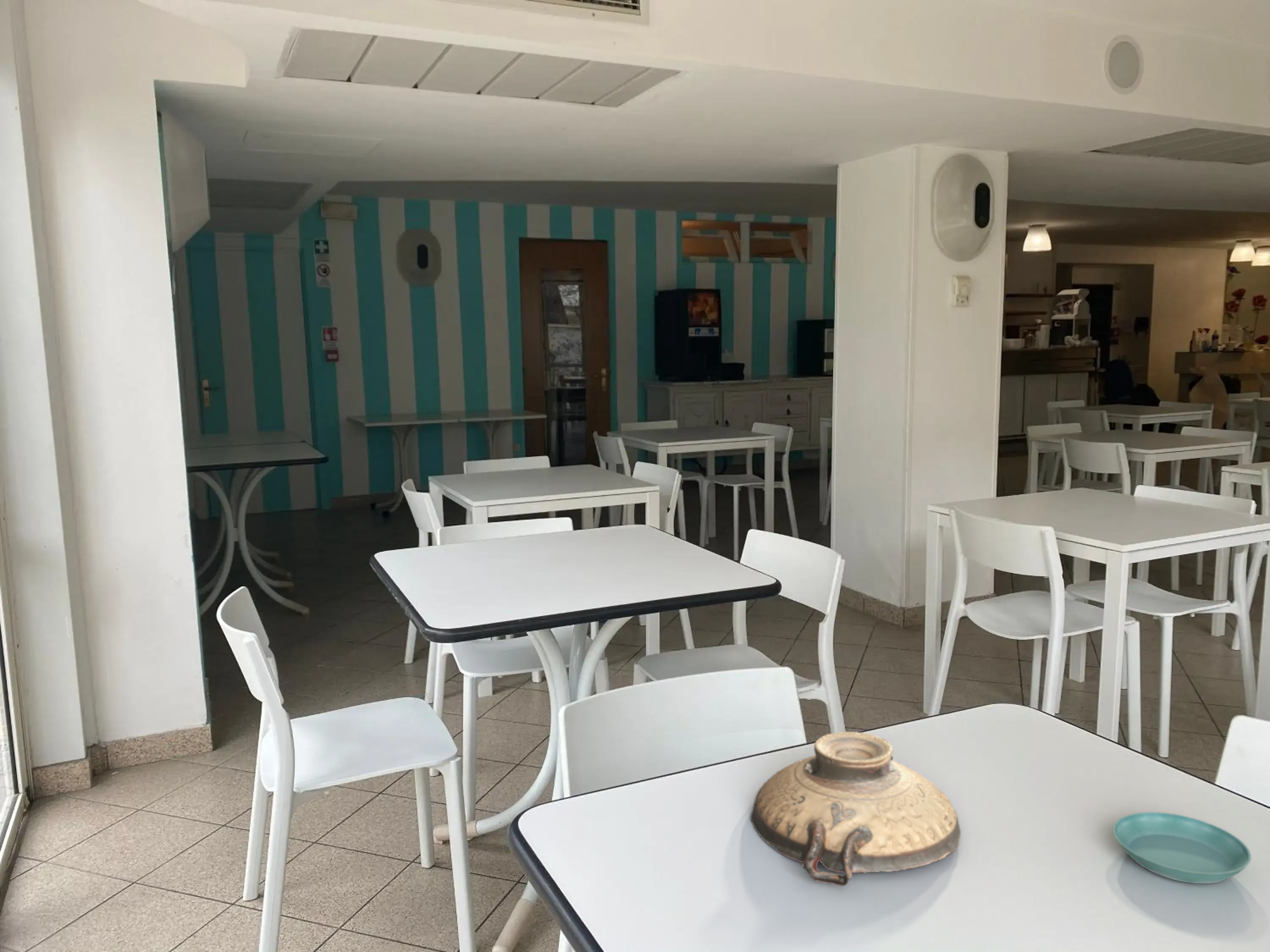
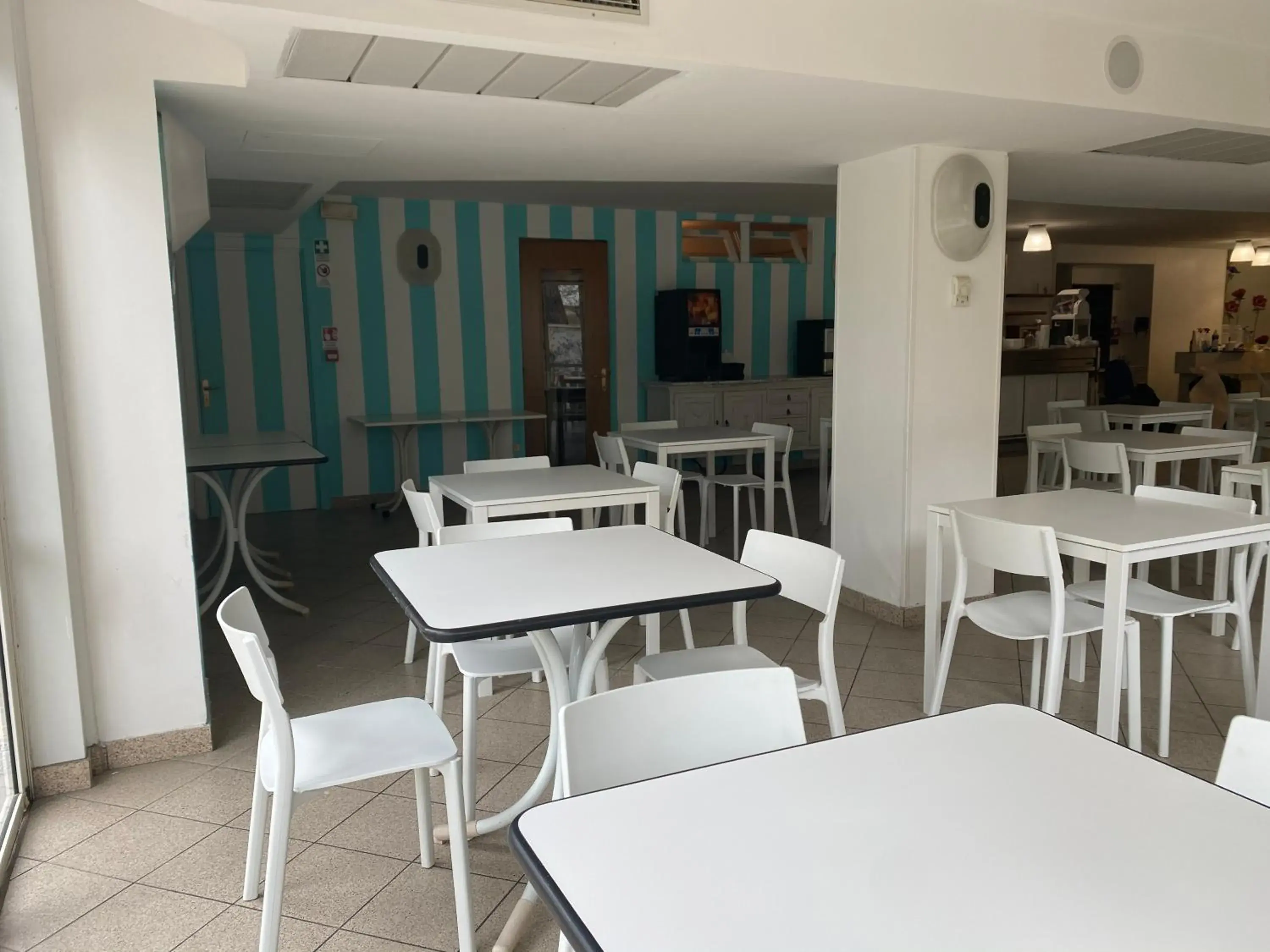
- saucer [1113,812,1251,884]
- teapot [750,731,961,886]
